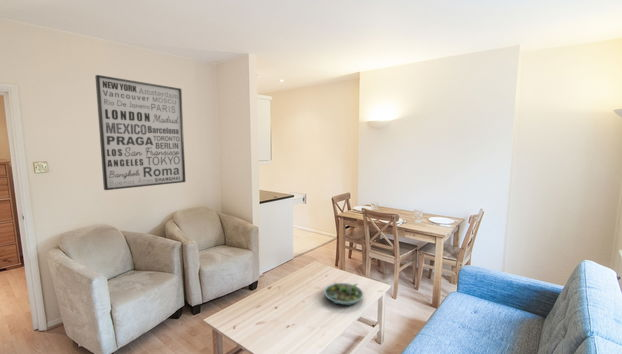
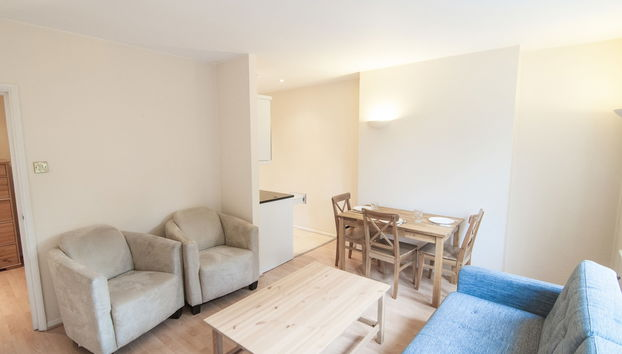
- succulent planter [323,281,364,307]
- wall art [94,74,186,191]
